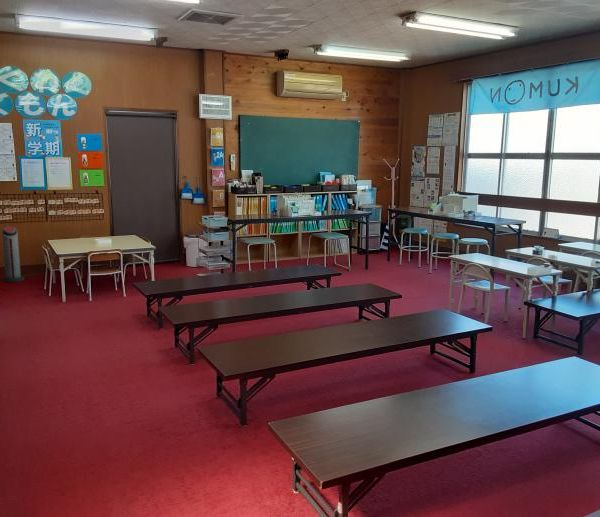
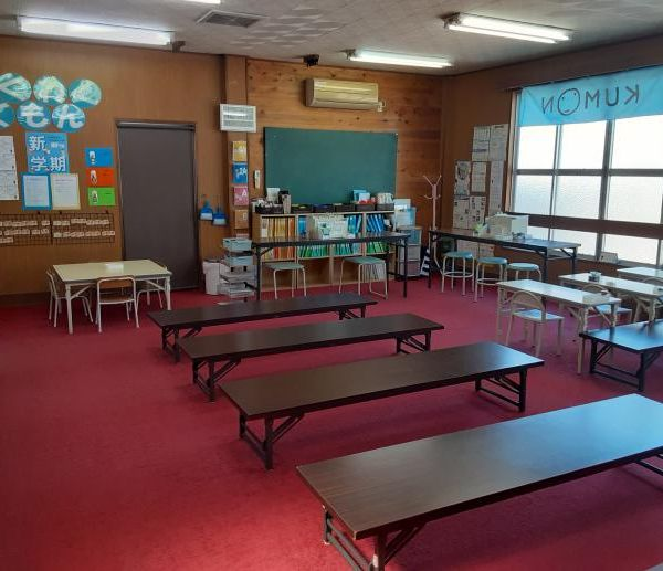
- air purifier [1,226,25,283]
